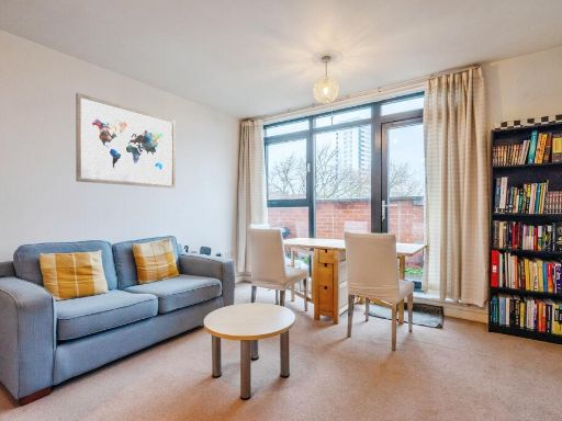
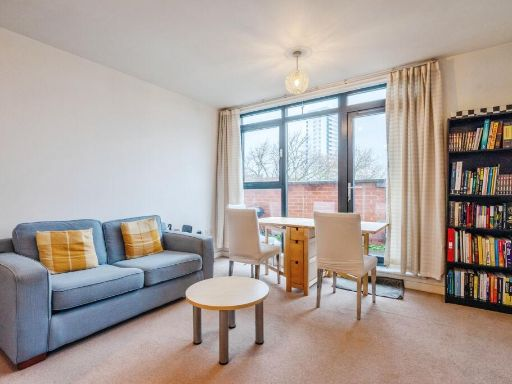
- wall art [75,92,177,189]
